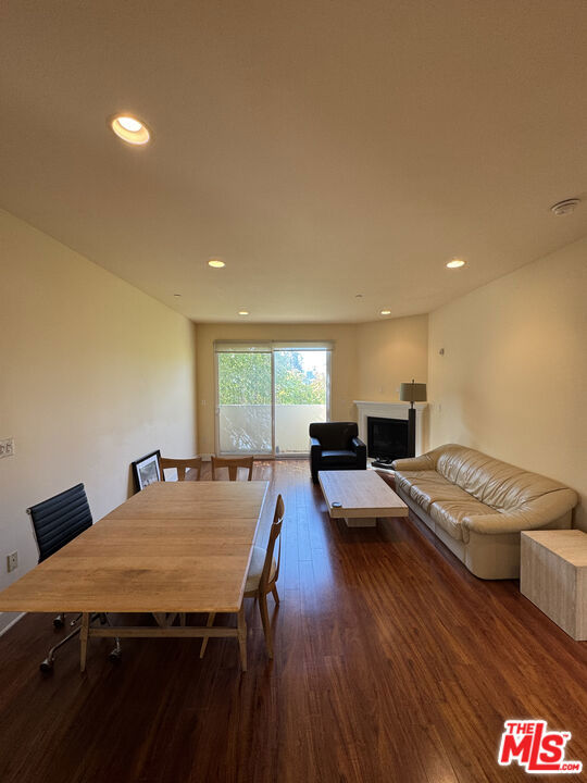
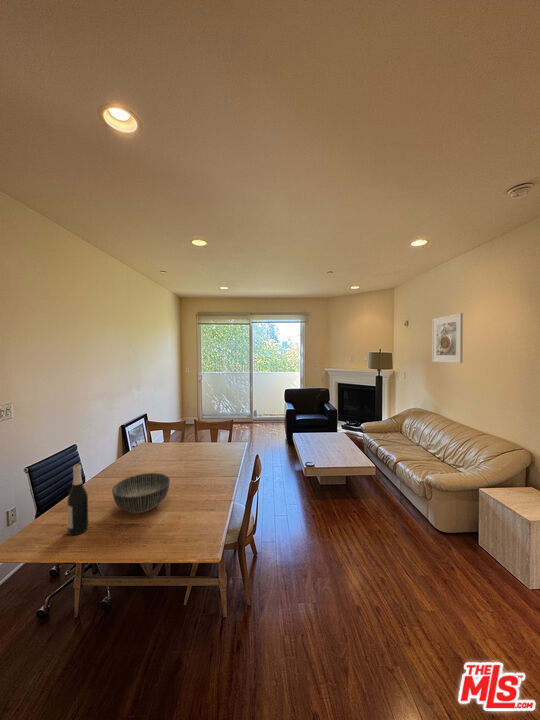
+ wine bottle [66,463,89,536]
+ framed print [431,312,464,364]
+ bowl [111,472,171,514]
